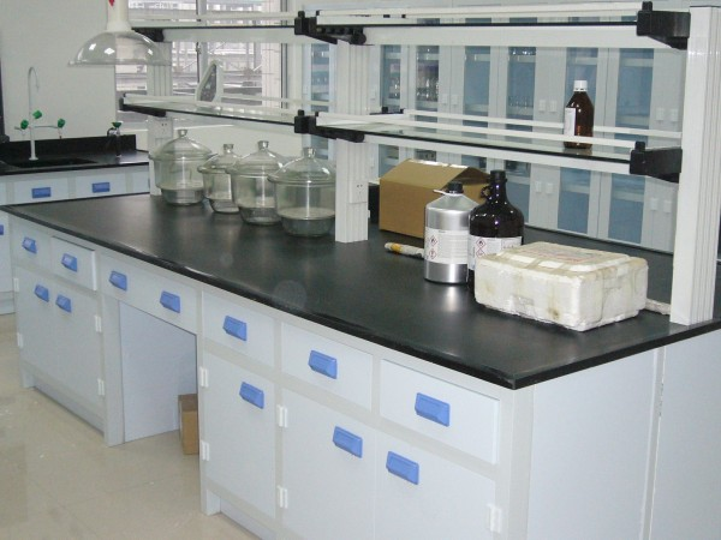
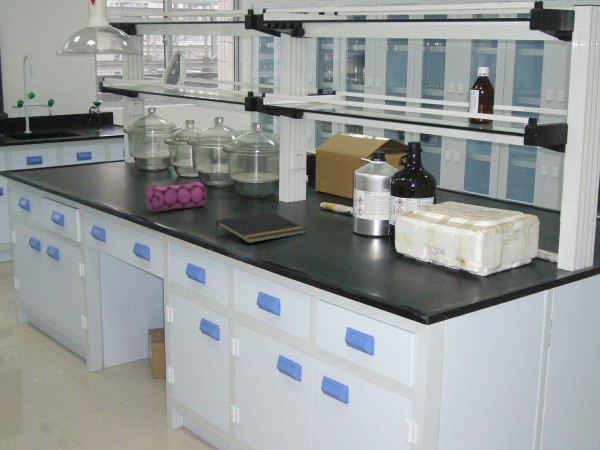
+ pencil case [145,180,207,212]
+ notepad [214,211,307,244]
